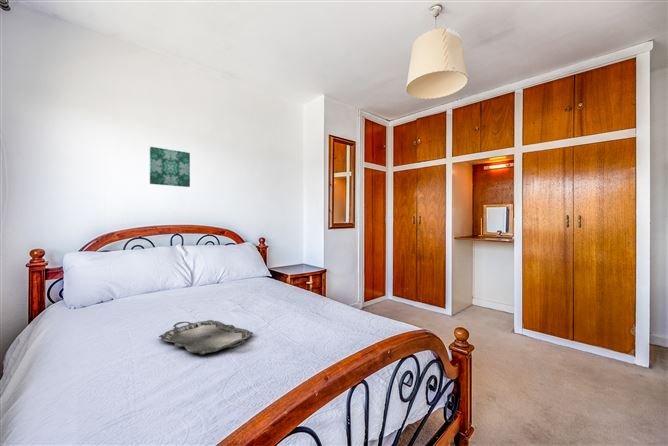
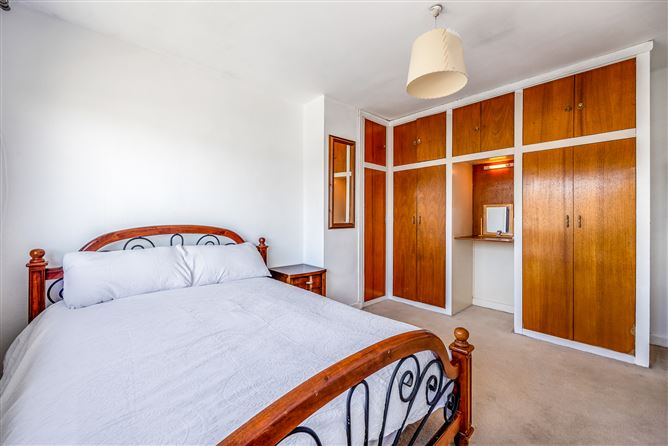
- serving tray [158,319,254,355]
- wall art [149,146,191,188]
